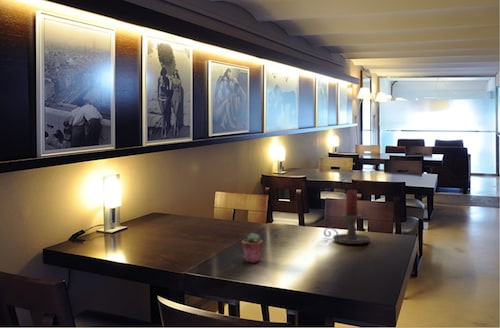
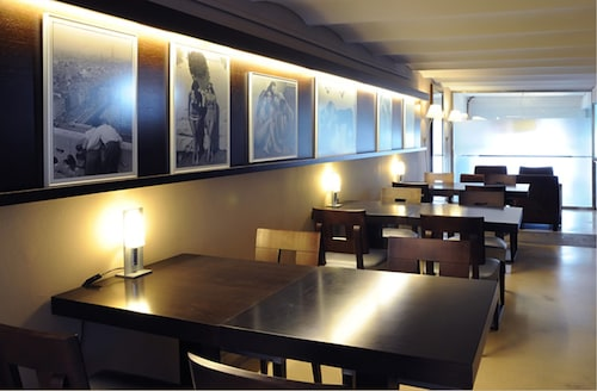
- candle holder [323,189,372,245]
- potted succulent [241,232,264,263]
